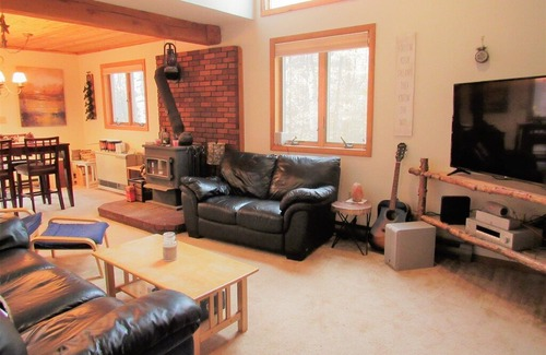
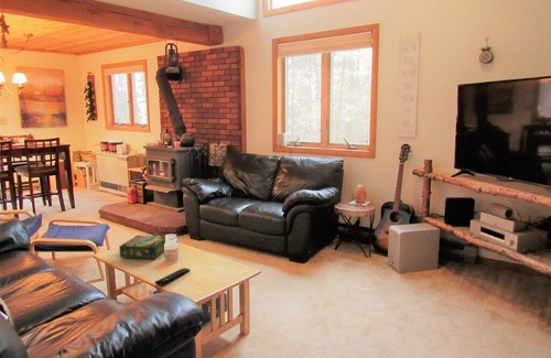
+ board game [118,235,166,260]
+ remote control [154,268,191,286]
